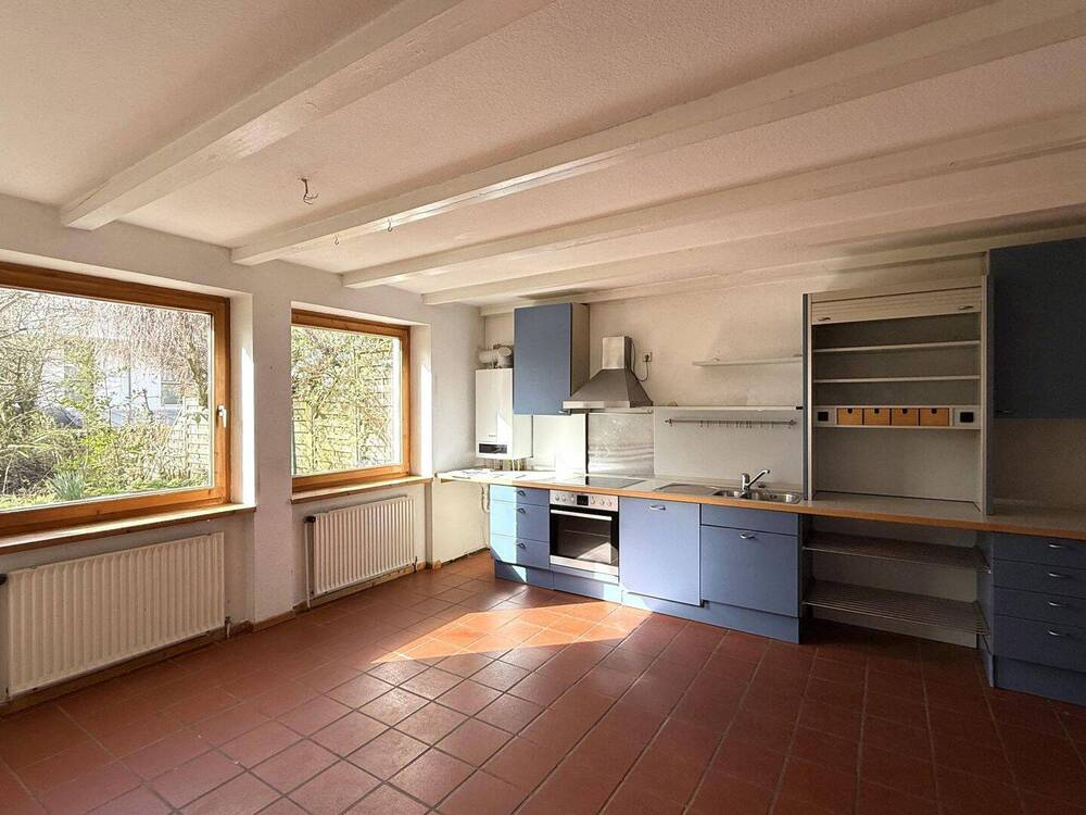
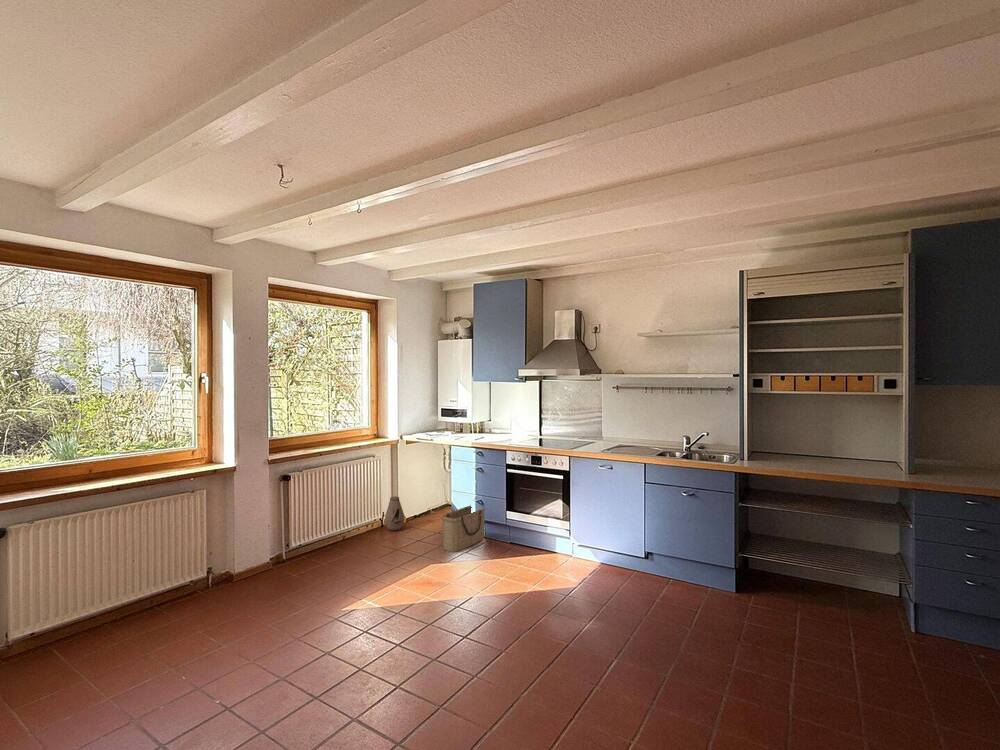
+ basket [440,504,486,553]
+ vase [384,495,405,532]
